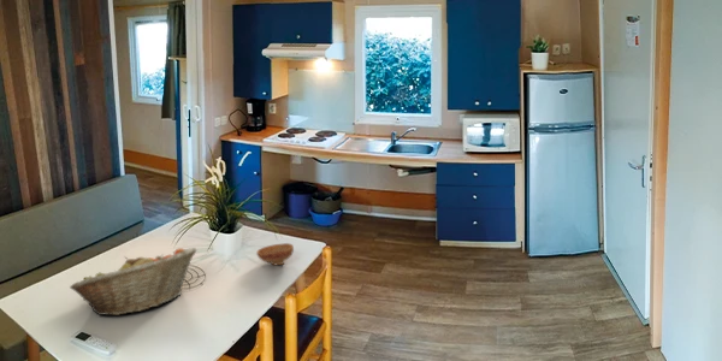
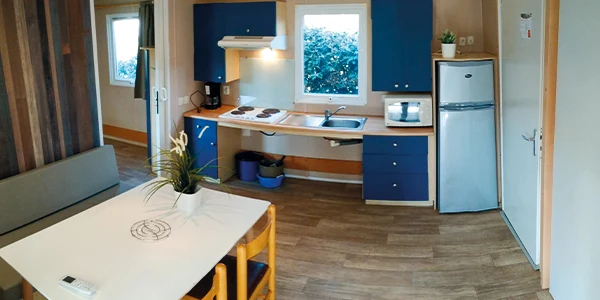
- fruit basket [69,247,199,316]
- bowl [255,242,295,266]
